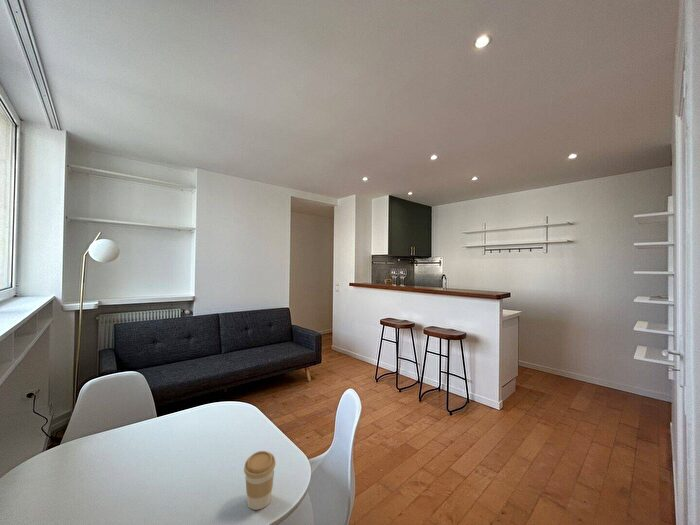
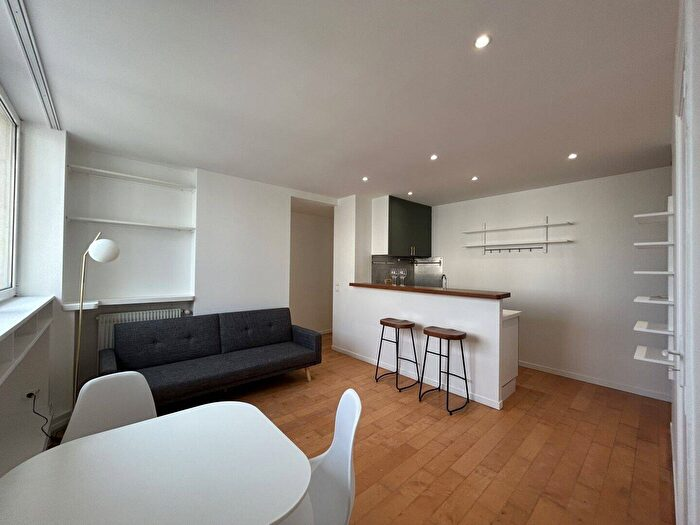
- coffee cup [243,450,277,511]
